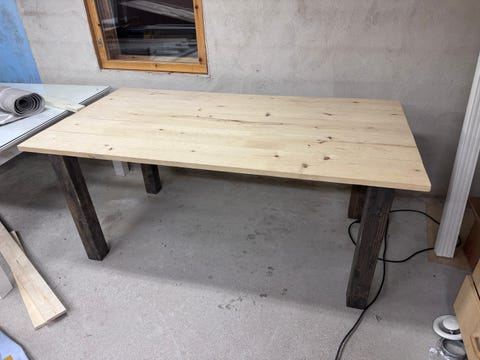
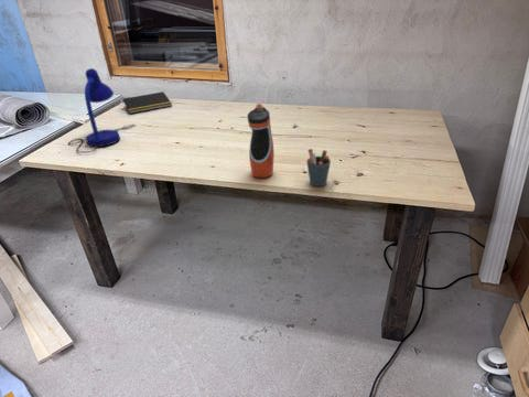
+ desk lamp [67,67,137,154]
+ water bottle [246,103,276,179]
+ pen holder [305,148,332,187]
+ notepad [121,90,173,115]
